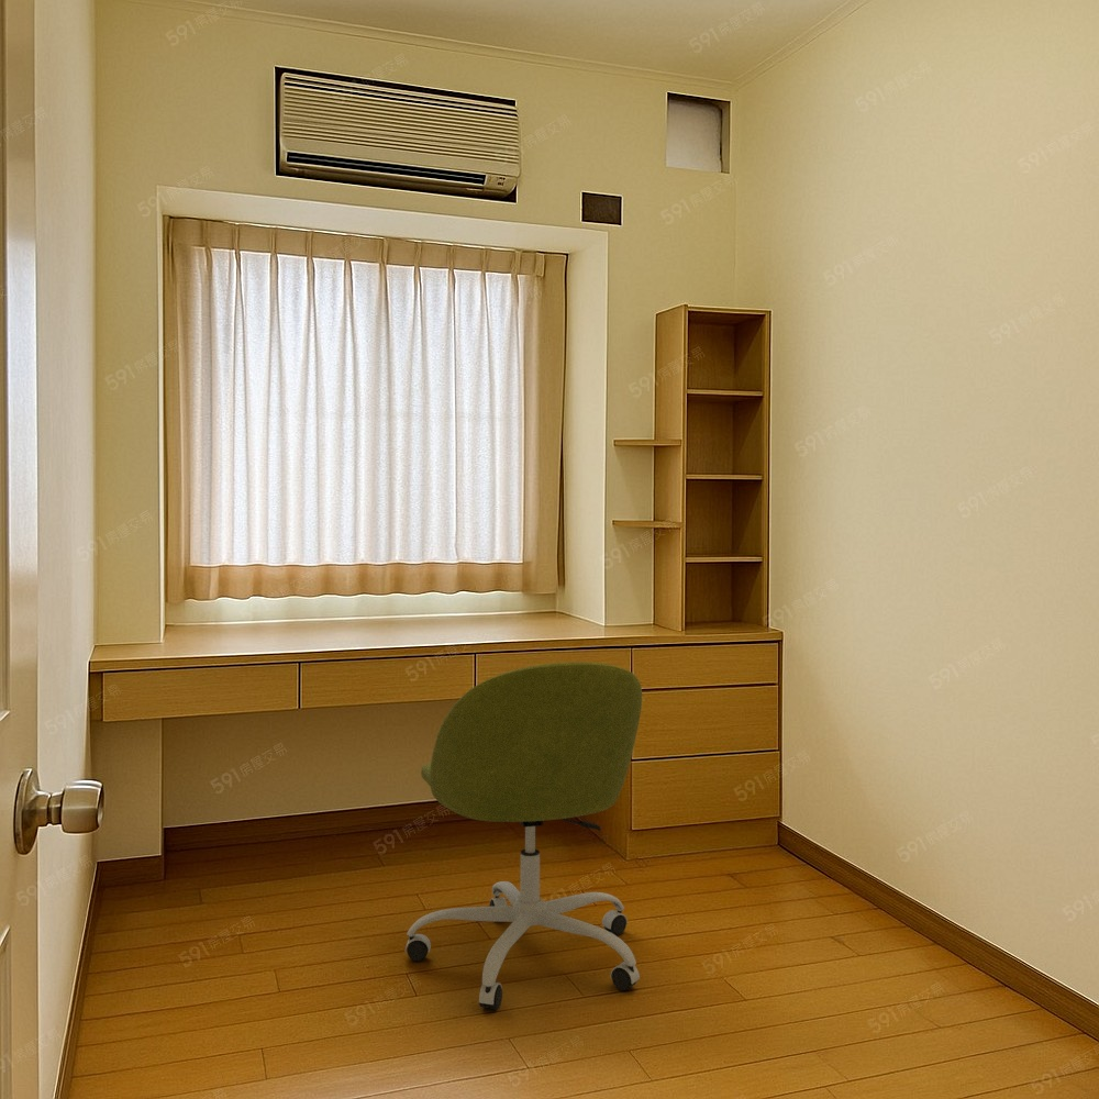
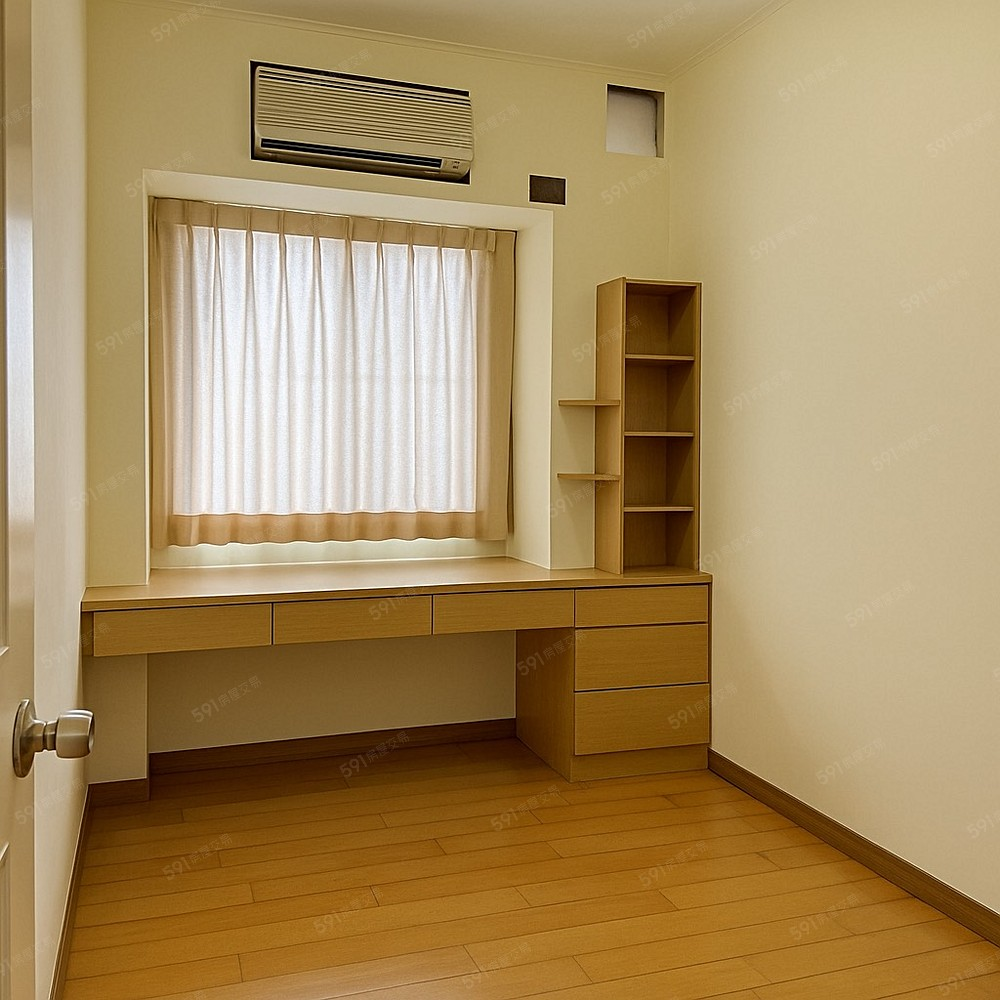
- office chair [404,662,643,1011]
